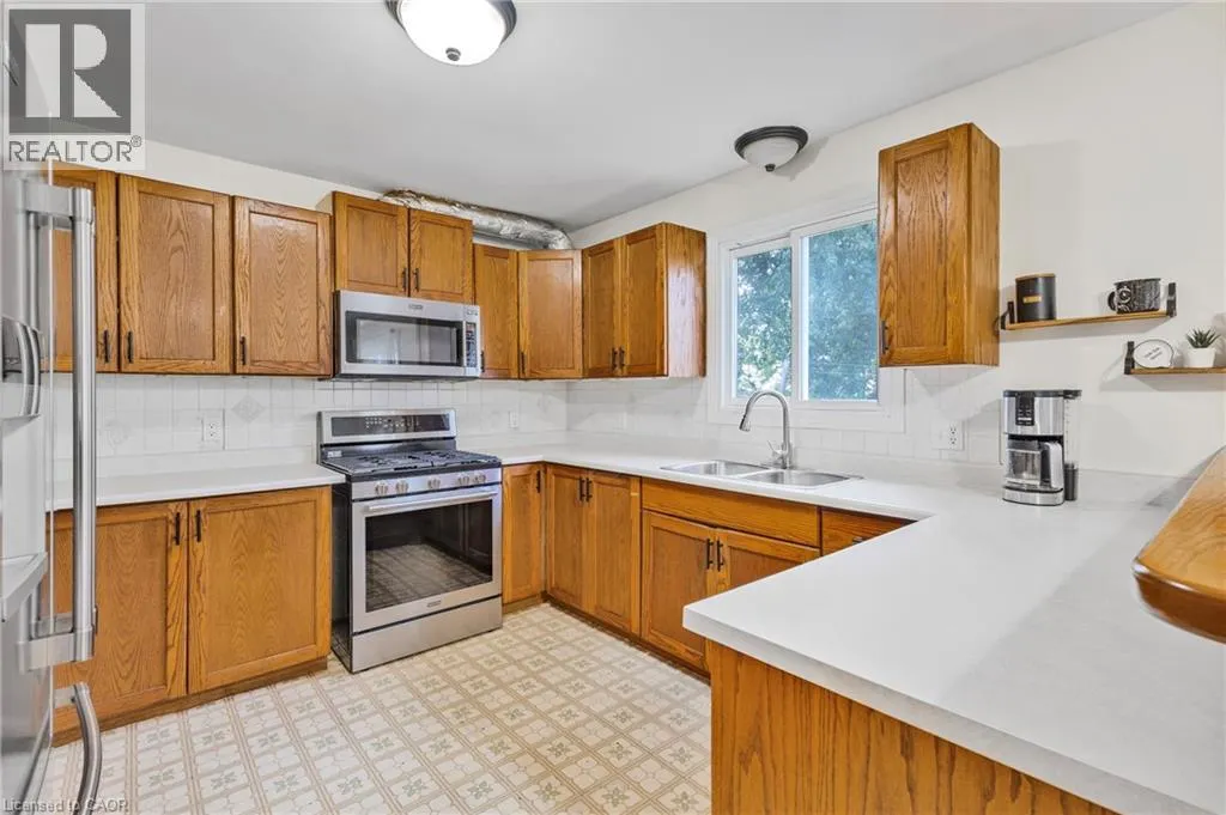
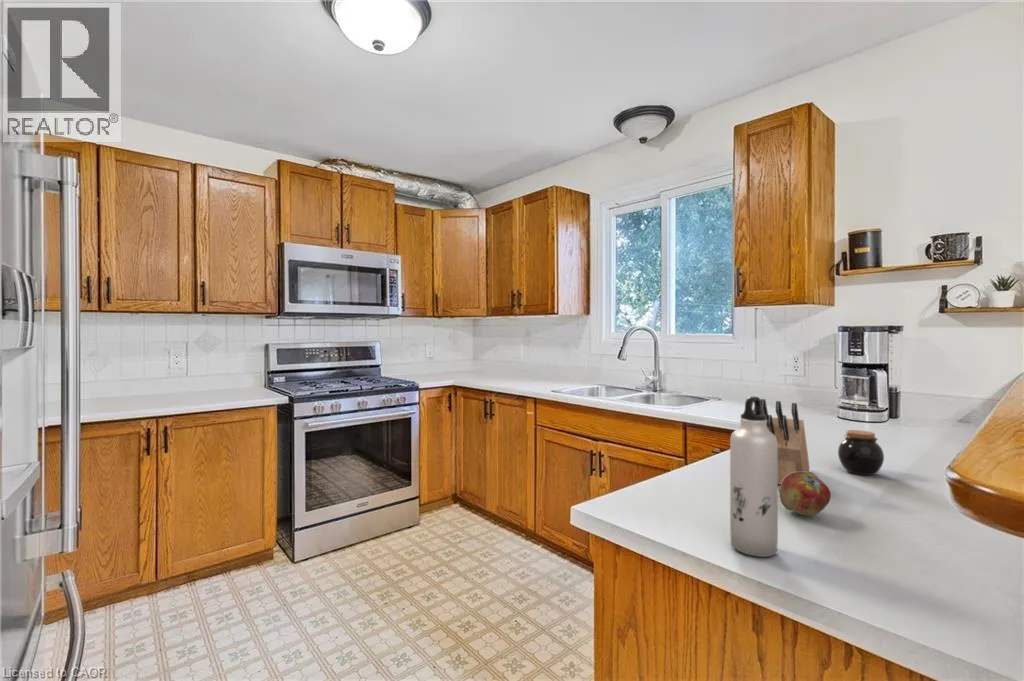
+ jar [837,429,885,476]
+ knife block [761,398,811,486]
+ fruit [779,472,832,517]
+ water bottle [729,395,779,558]
